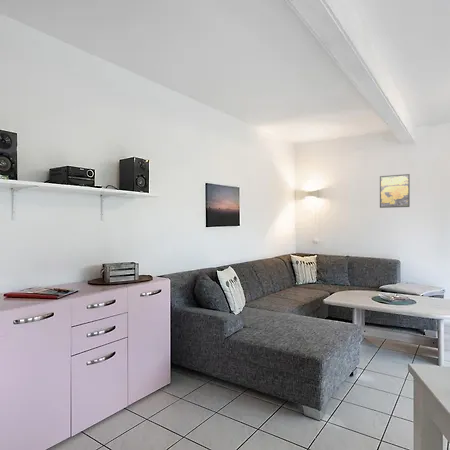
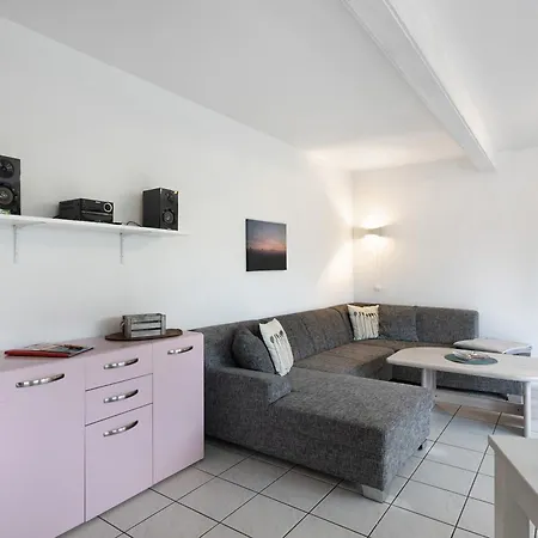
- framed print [379,173,411,209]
